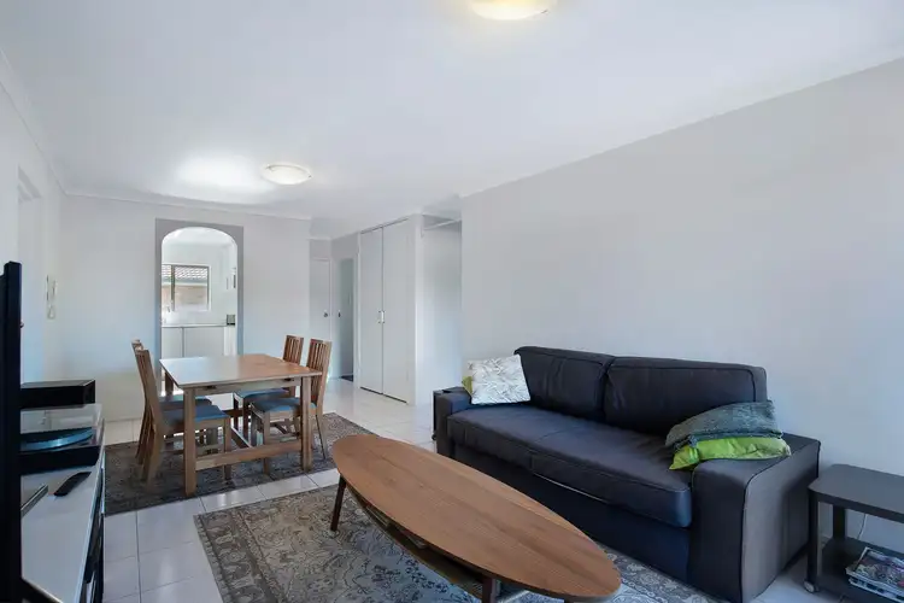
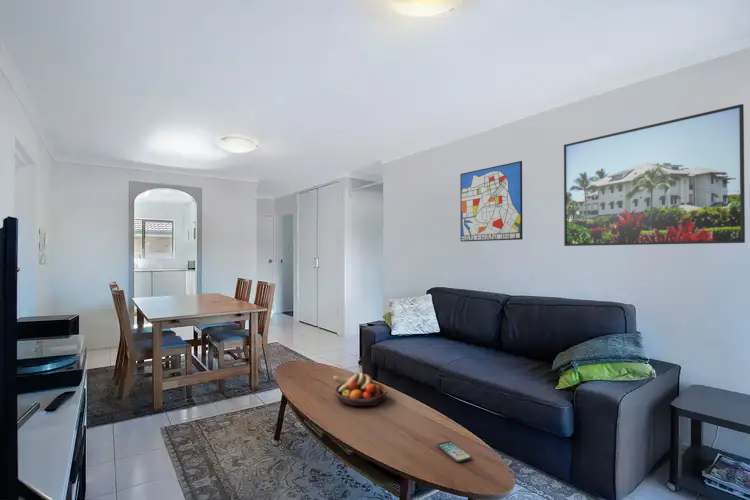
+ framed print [563,103,746,247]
+ smartphone [436,440,472,463]
+ fruit bowl [332,371,388,407]
+ wall art [459,160,523,243]
